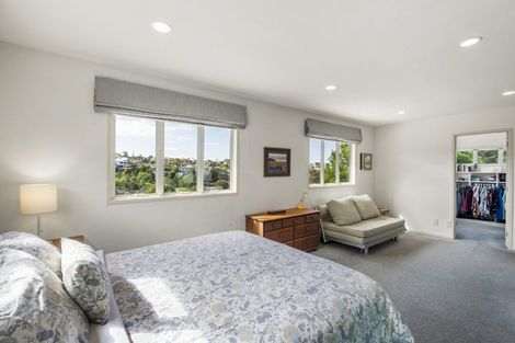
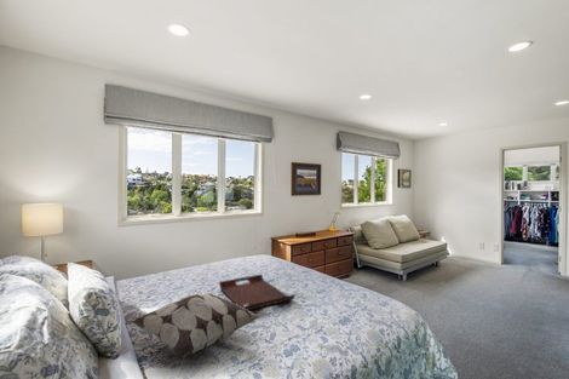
+ serving tray [218,274,297,311]
+ decorative pillow [131,293,263,361]
